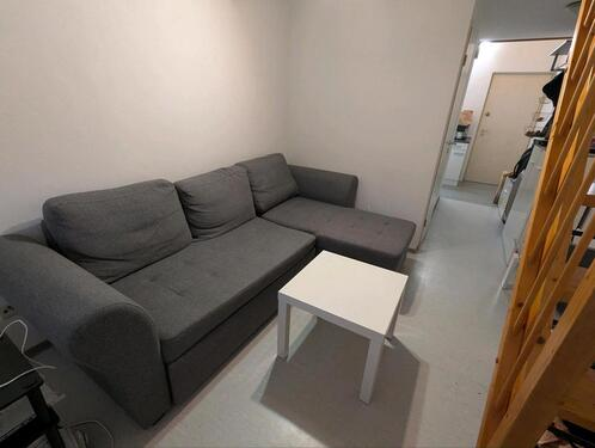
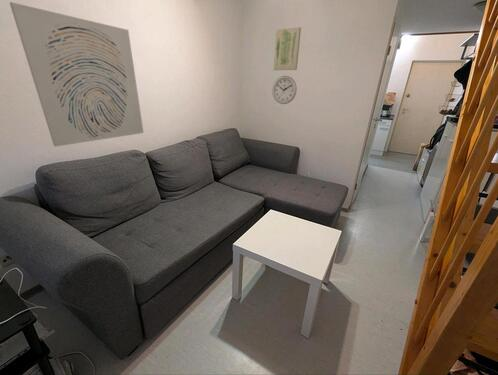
+ wall art [9,1,145,148]
+ wall clock [271,75,298,105]
+ wall art [273,26,302,71]
